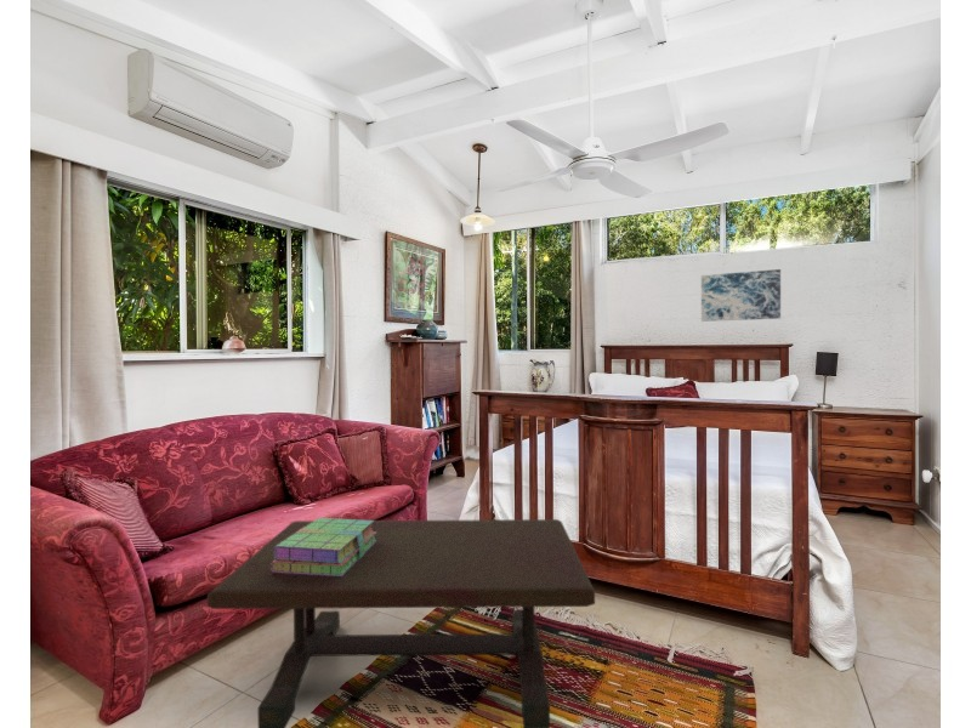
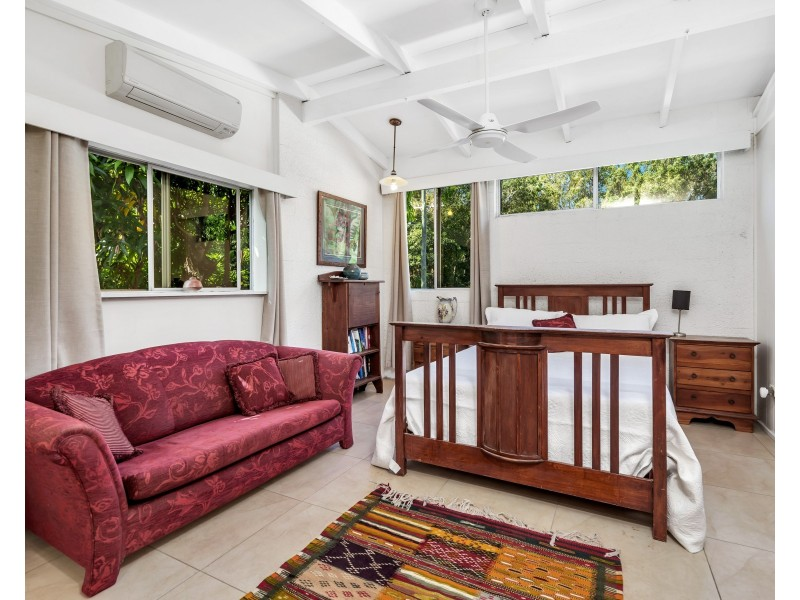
- coffee table [206,518,596,728]
- wall art [700,268,782,323]
- stack of books [271,517,376,576]
